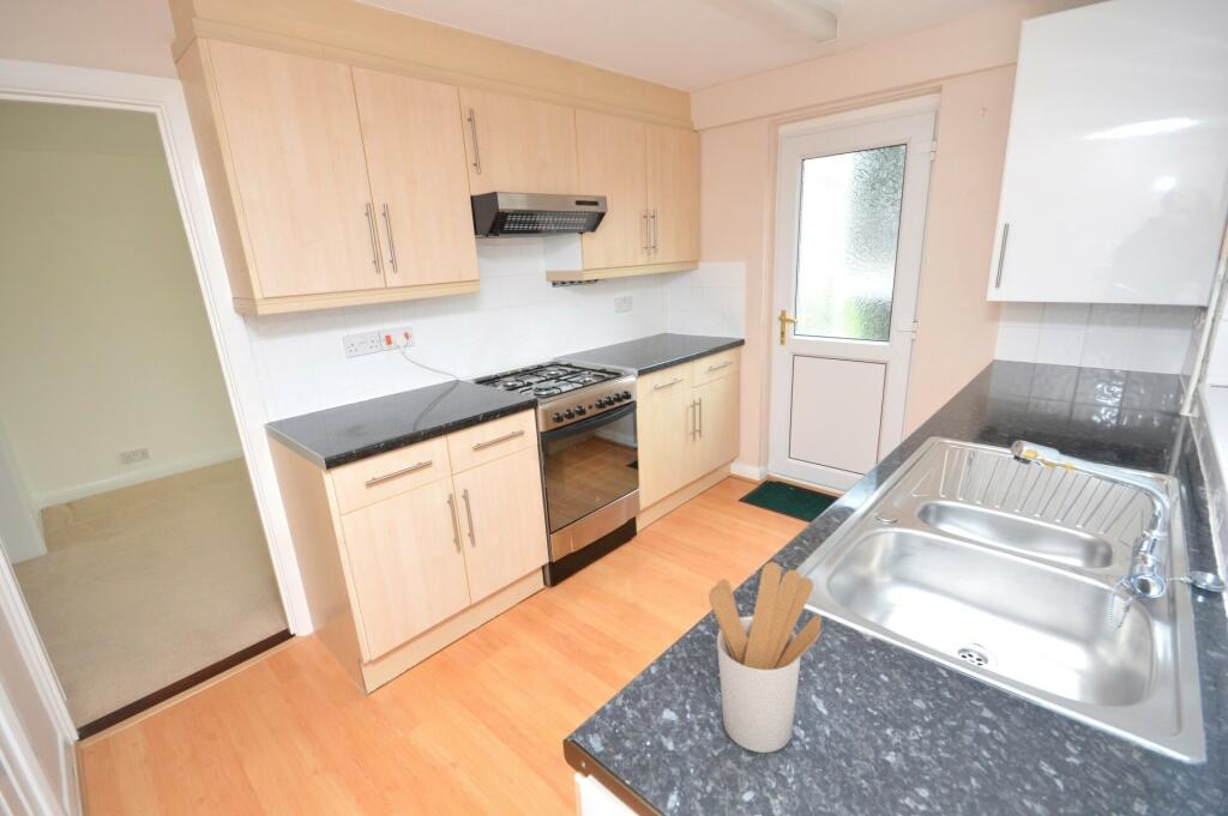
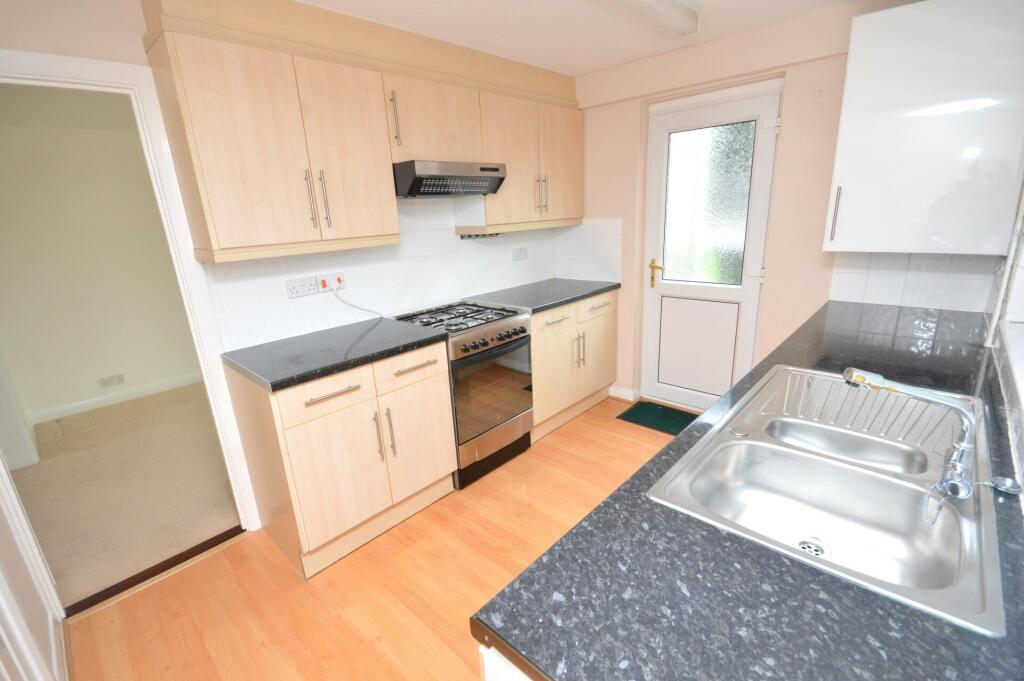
- utensil holder [708,561,821,754]
